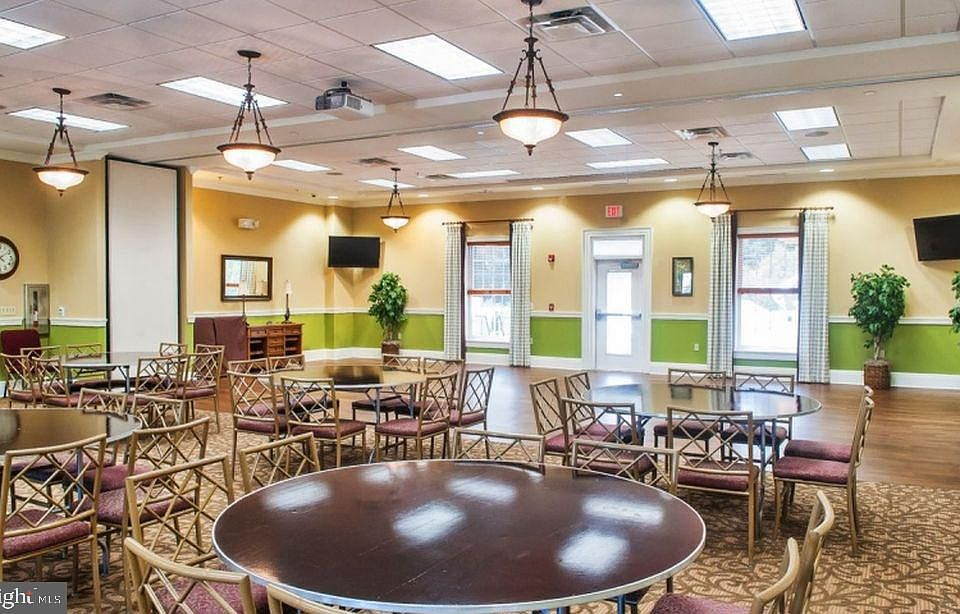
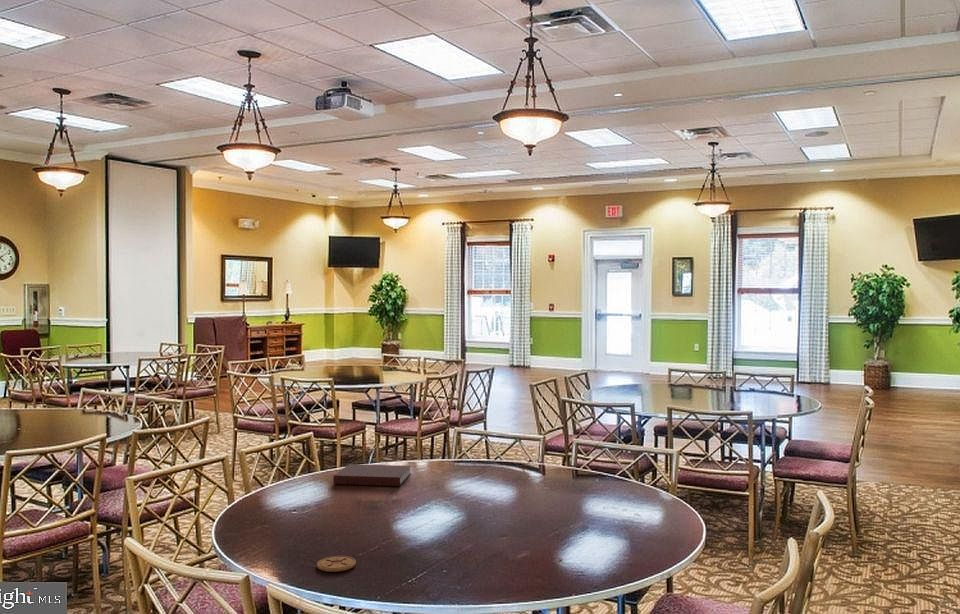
+ coaster [316,555,357,573]
+ notebook [332,463,412,487]
